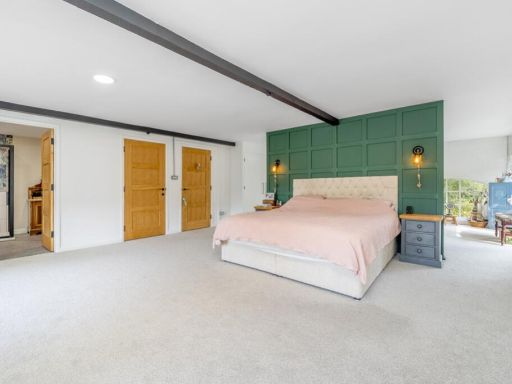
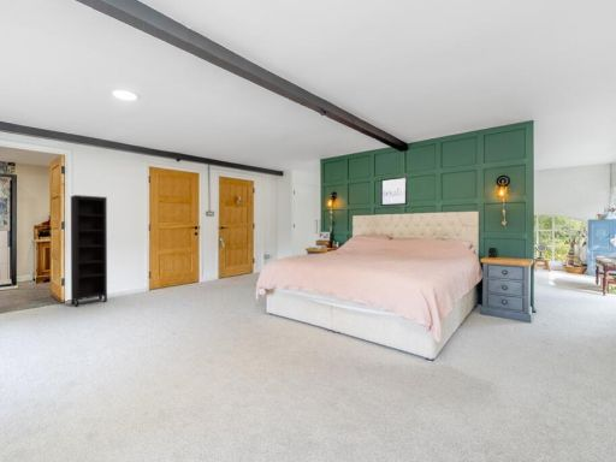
+ wall art [380,176,408,207]
+ bookcase [70,194,108,308]
